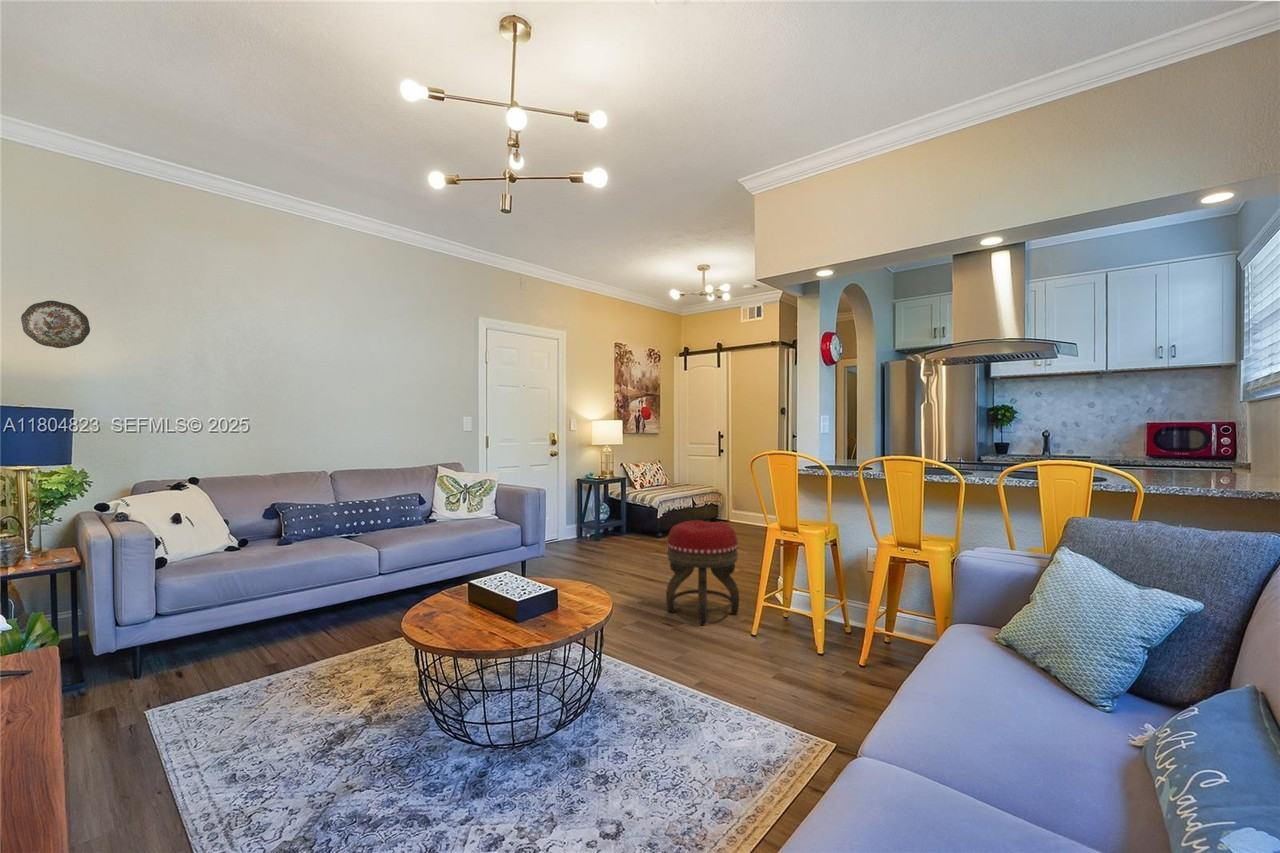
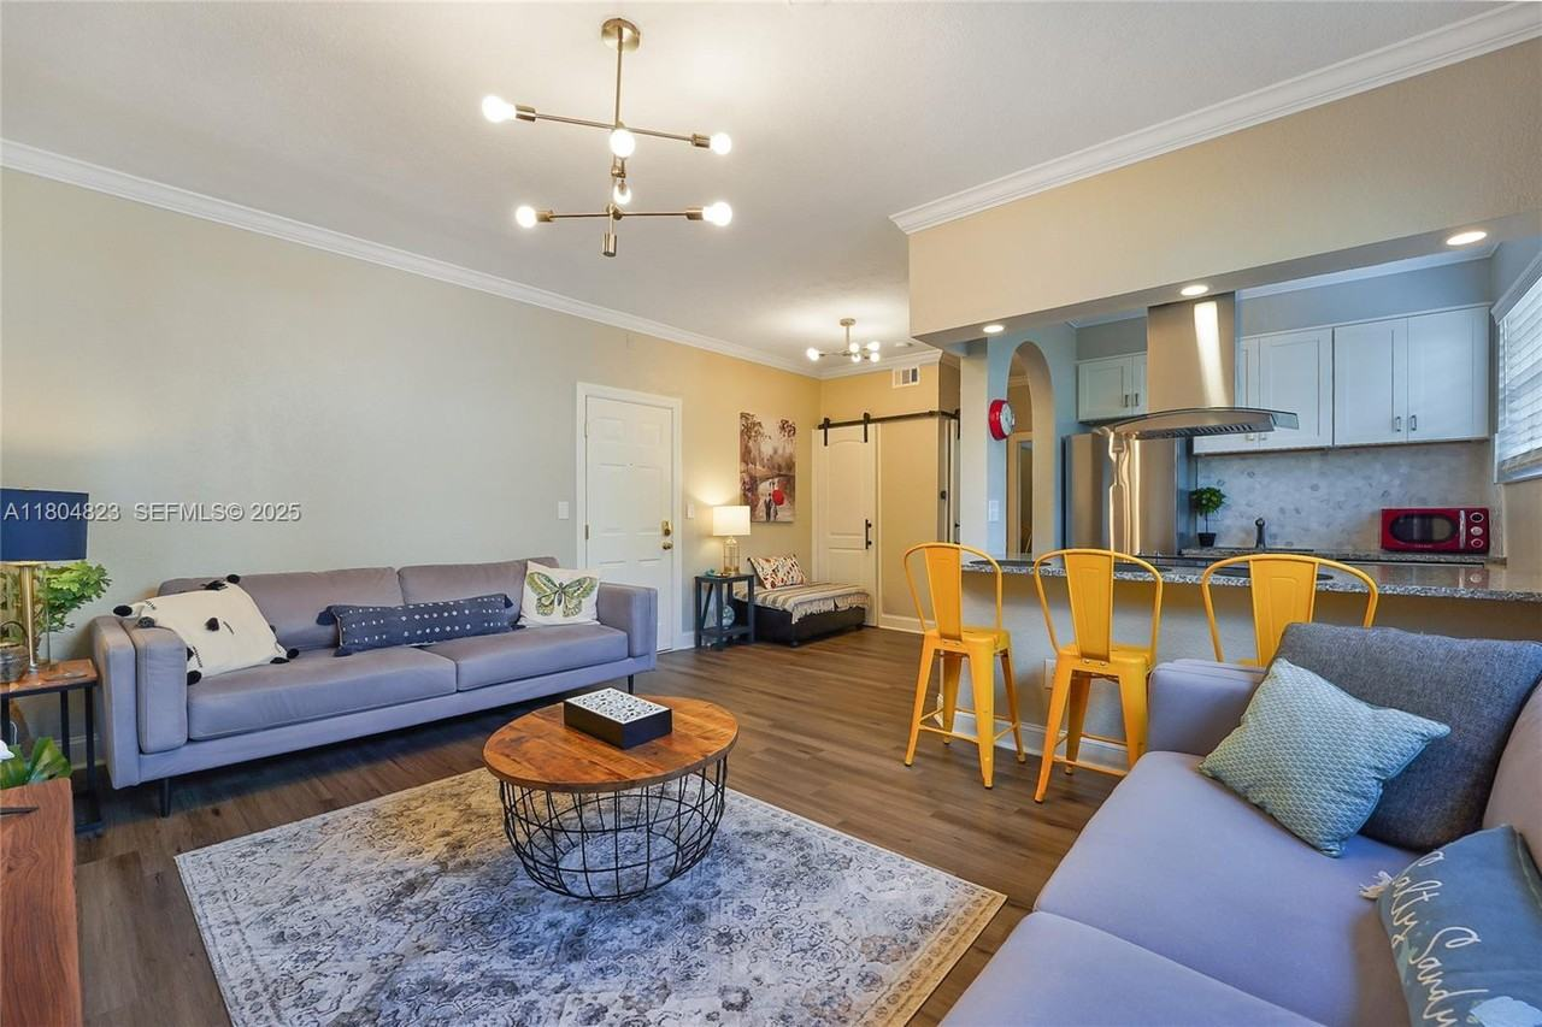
- footstool [665,519,740,626]
- decorative plate [20,300,91,349]
